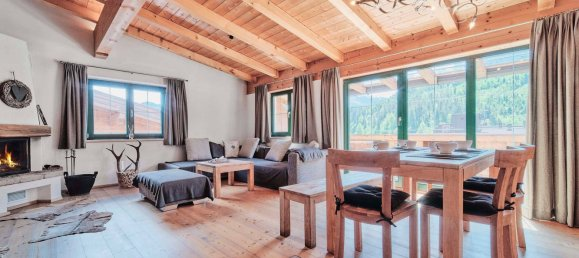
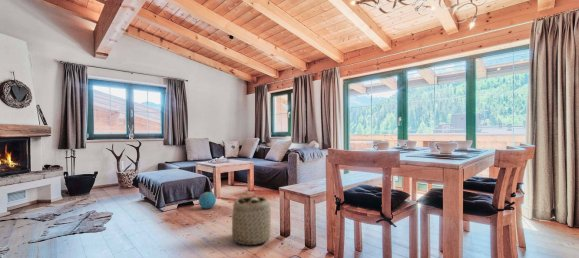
+ ball [198,191,217,210]
+ basket [231,191,272,246]
